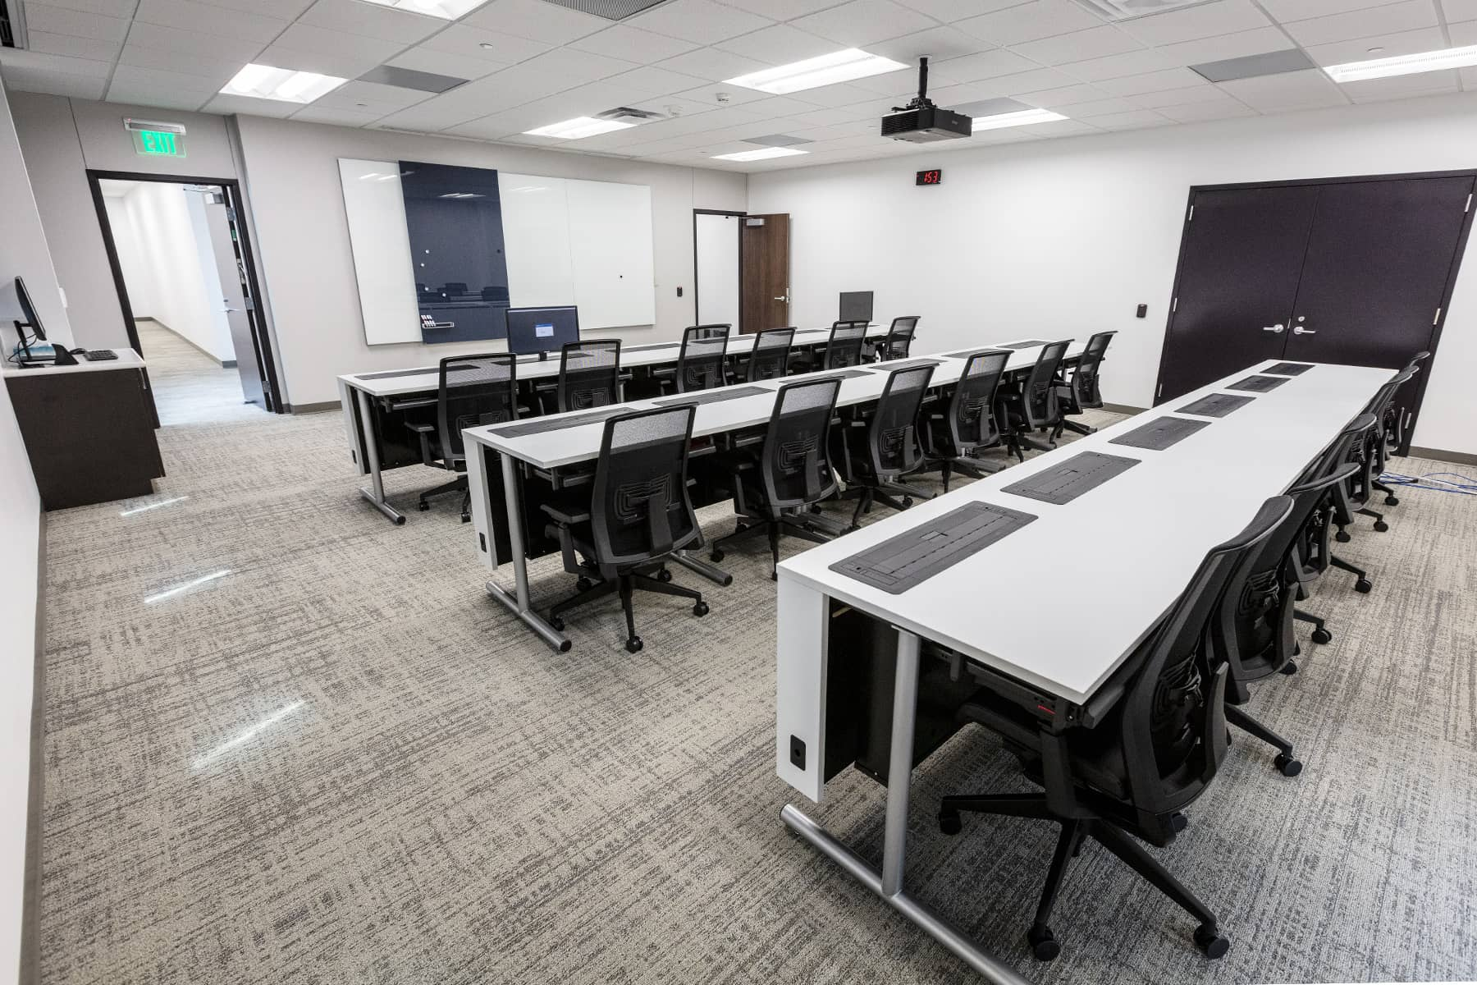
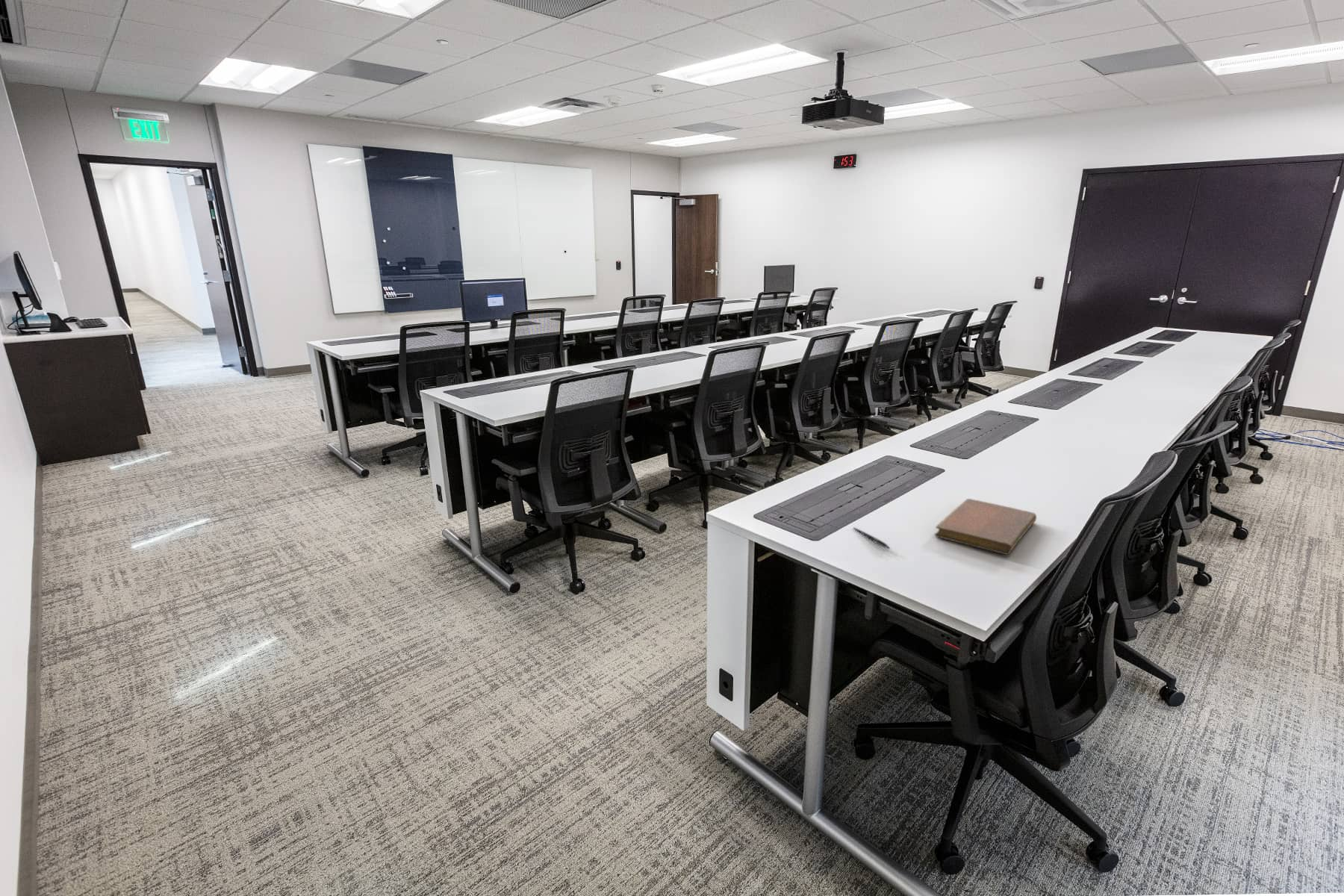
+ notebook [934,498,1037,556]
+ pen [853,526,891,550]
